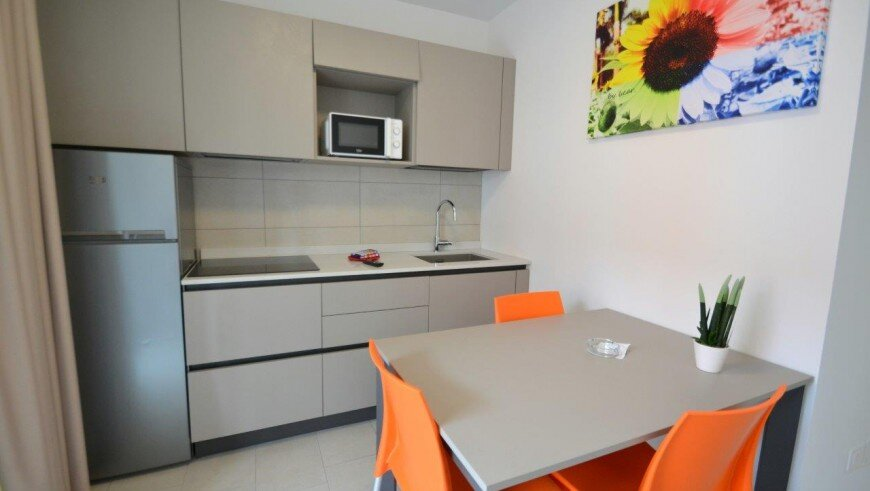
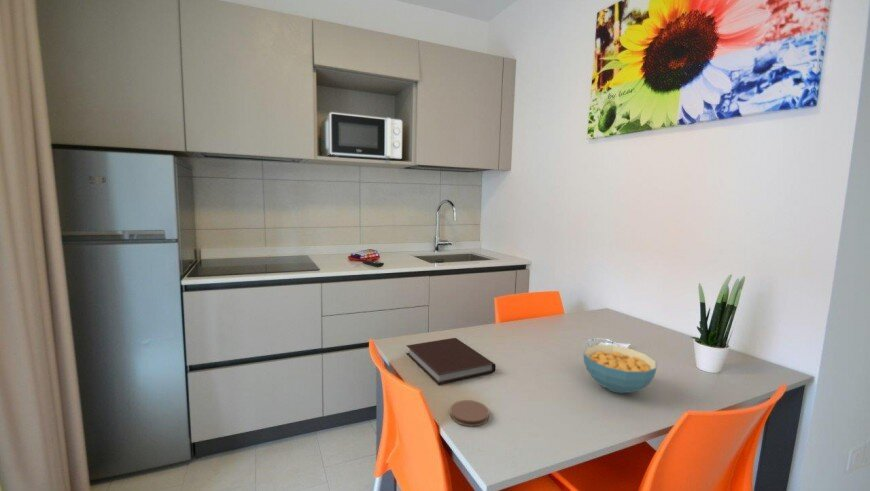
+ coaster [449,399,490,427]
+ cereal bowl [582,344,658,394]
+ notebook [405,337,496,386]
